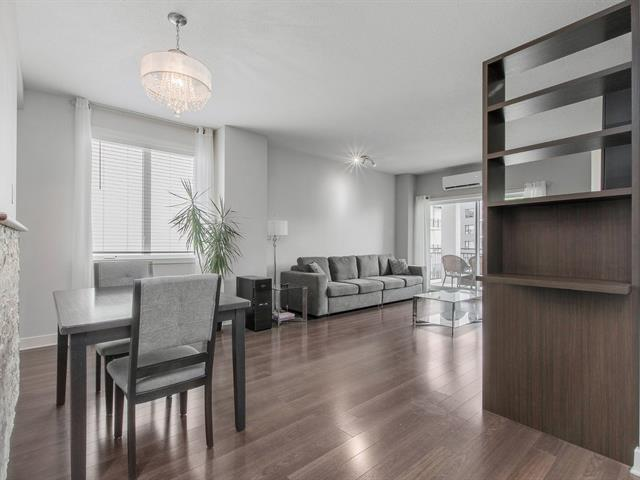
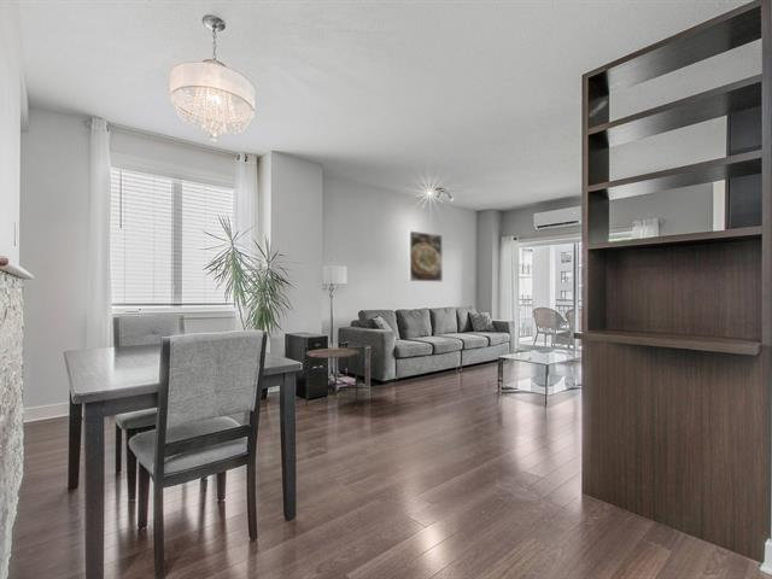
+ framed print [408,230,444,282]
+ side table [305,346,361,411]
